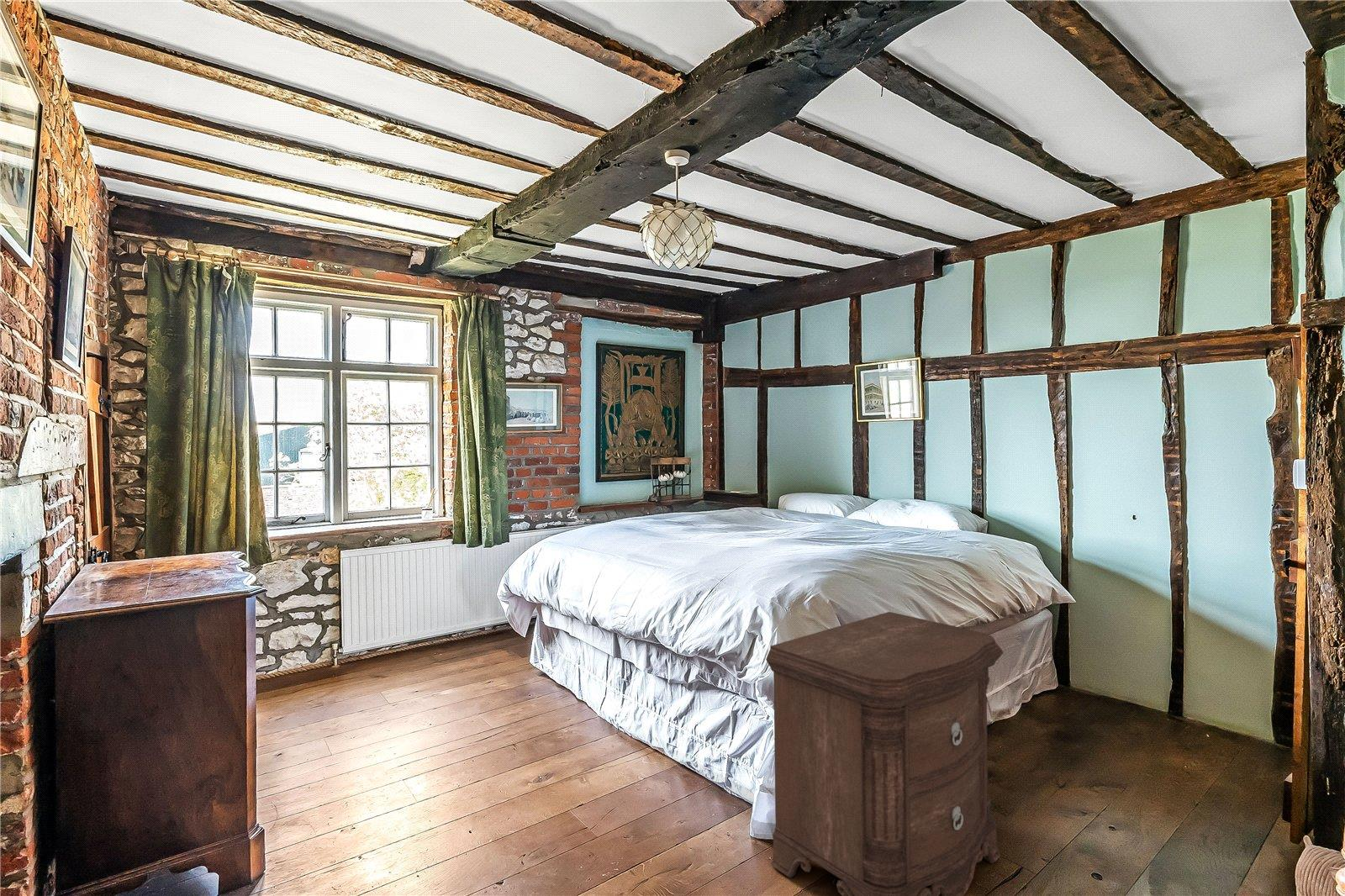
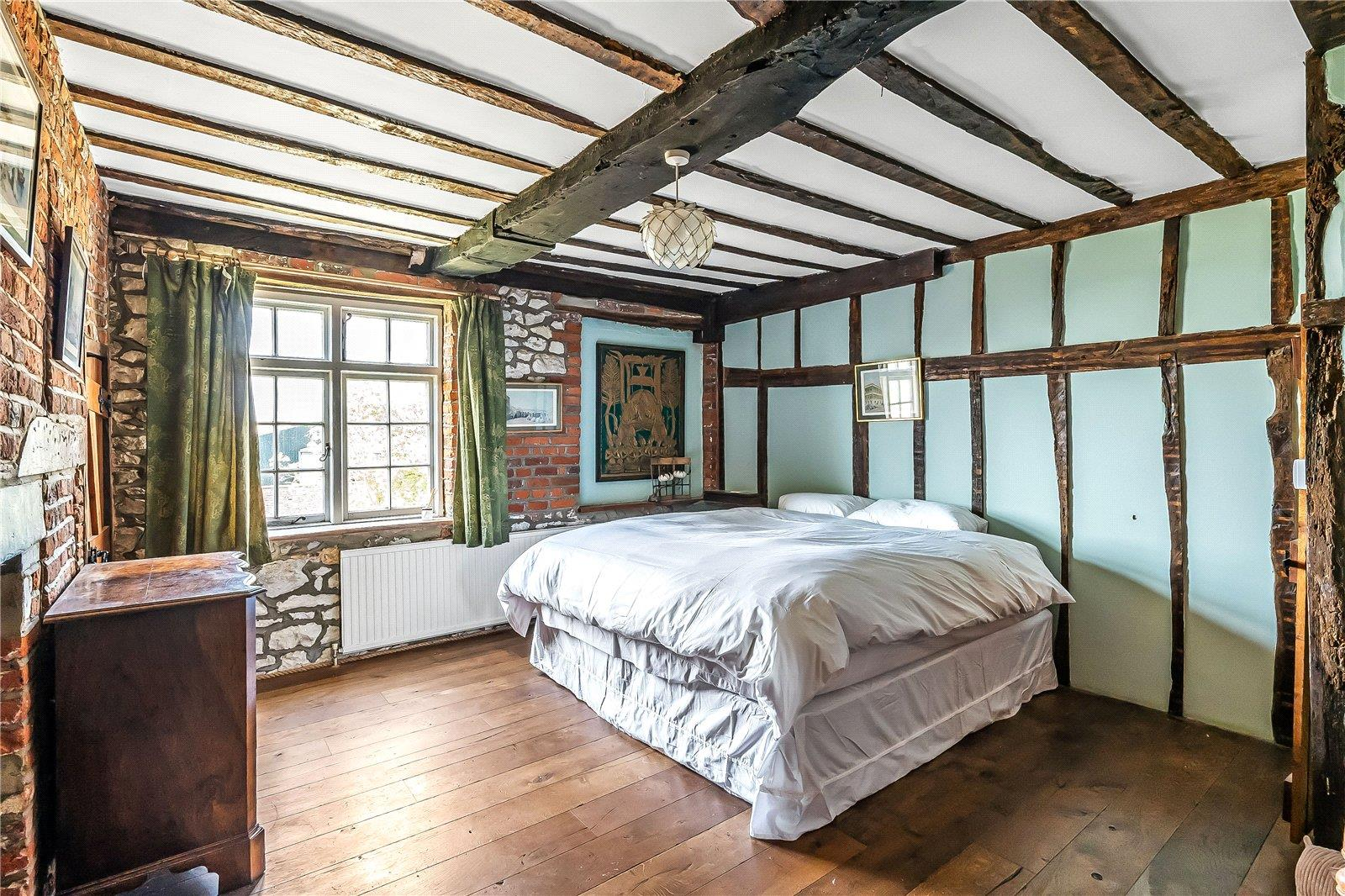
- nightstand [765,611,1005,896]
